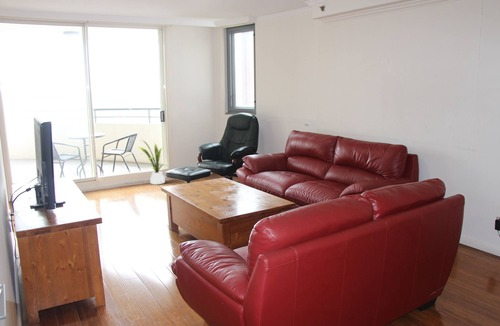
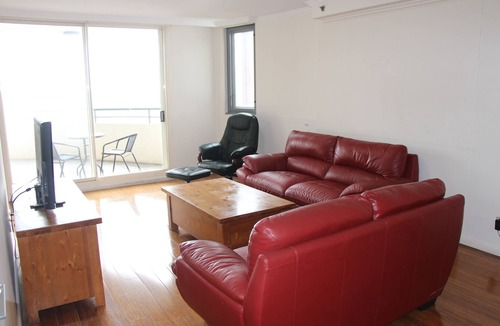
- house plant [138,139,168,185]
